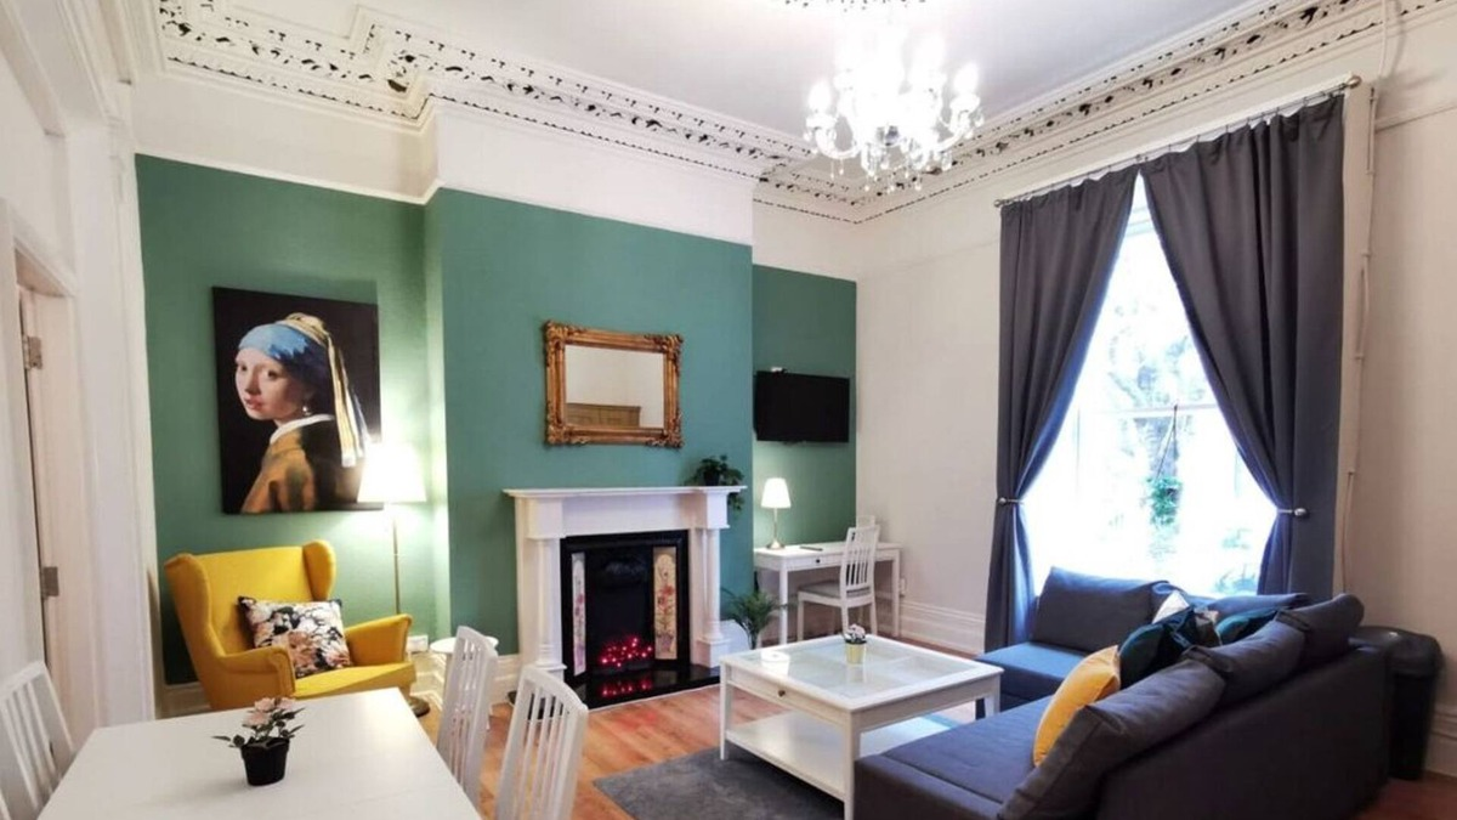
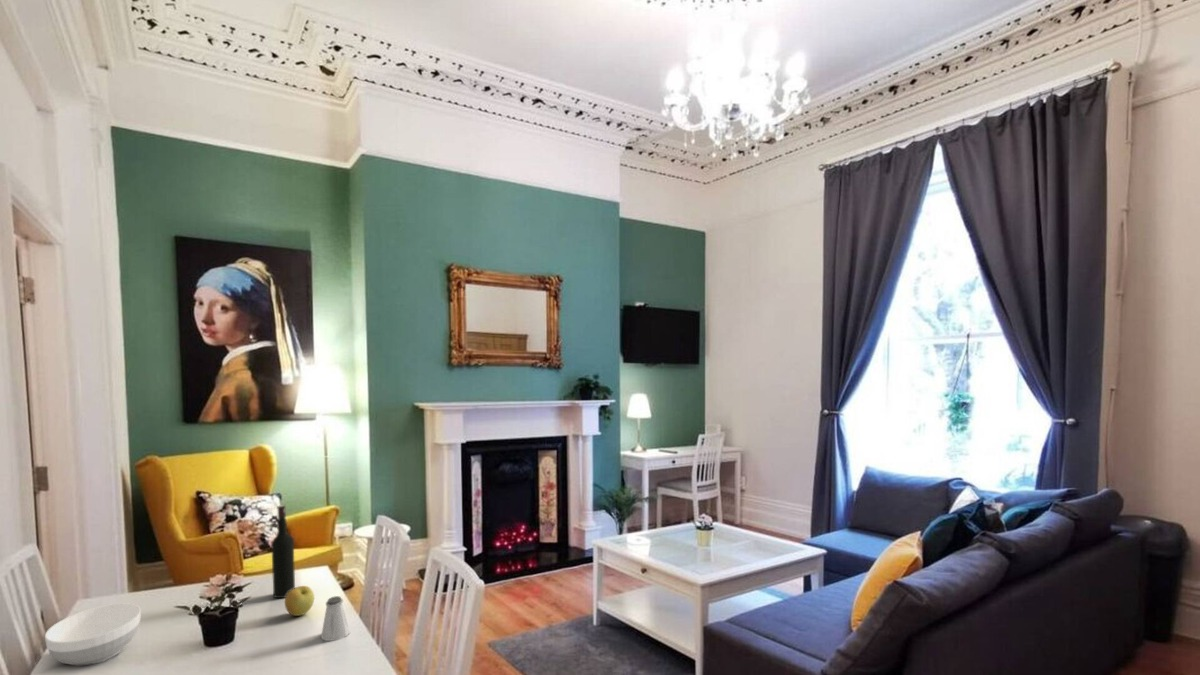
+ bowl [44,603,142,666]
+ apple [284,585,315,617]
+ saltshaker [320,595,351,642]
+ wine bottle [270,504,296,599]
